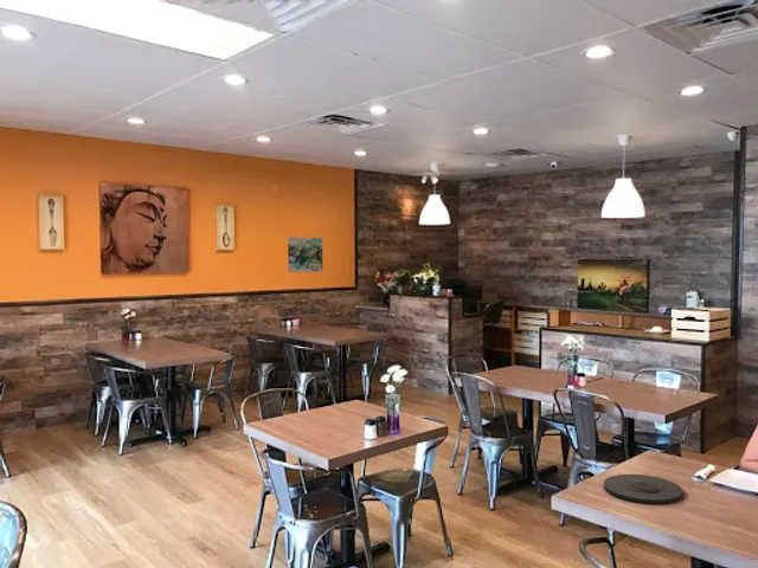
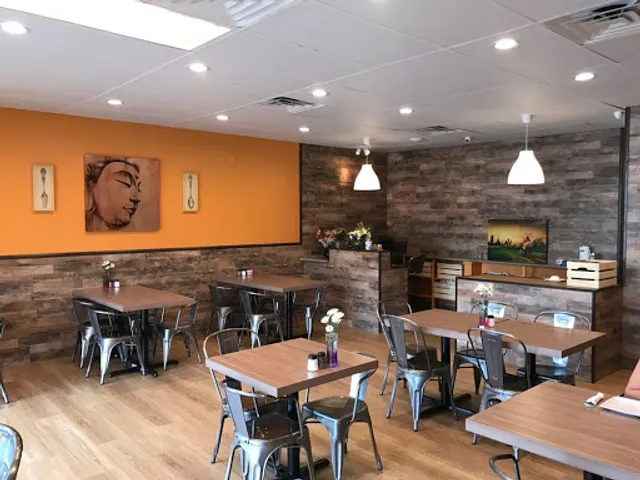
- wall art [287,235,323,273]
- plate [603,473,683,505]
